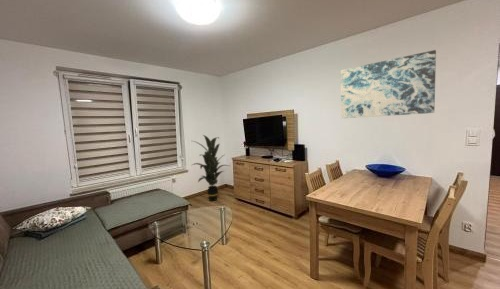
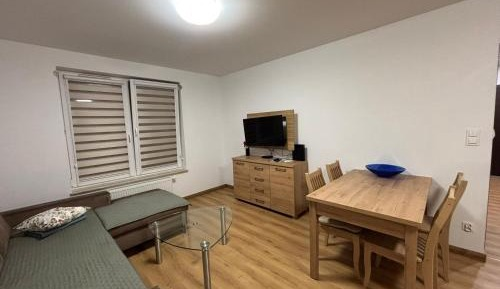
- indoor plant [191,134,230,202]
- wall art [340,49,437,119]
